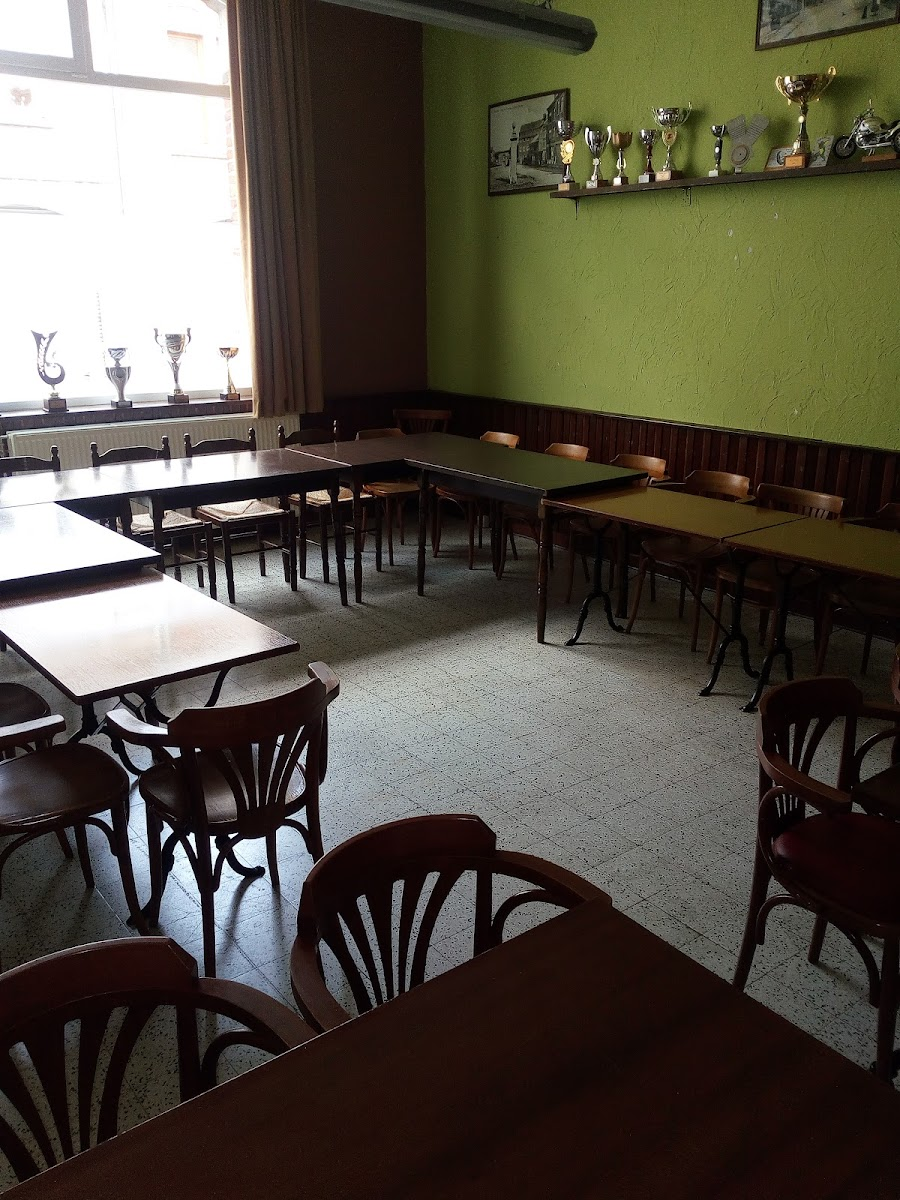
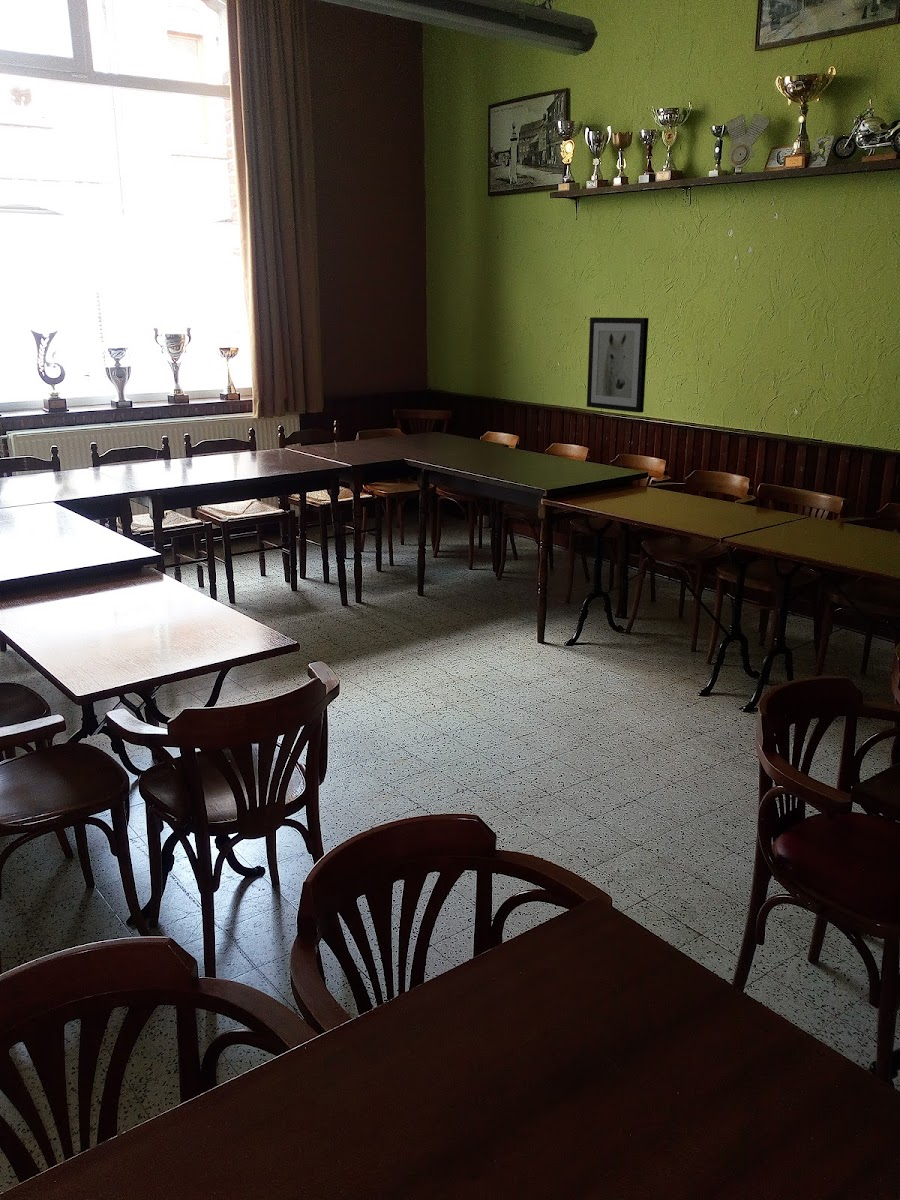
+ wall art [586,316,650,414]
